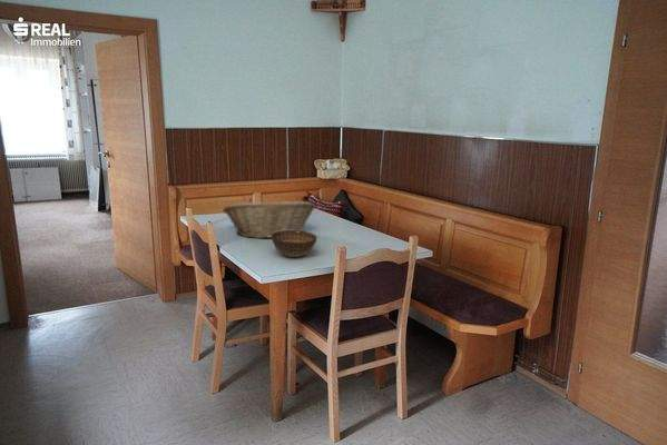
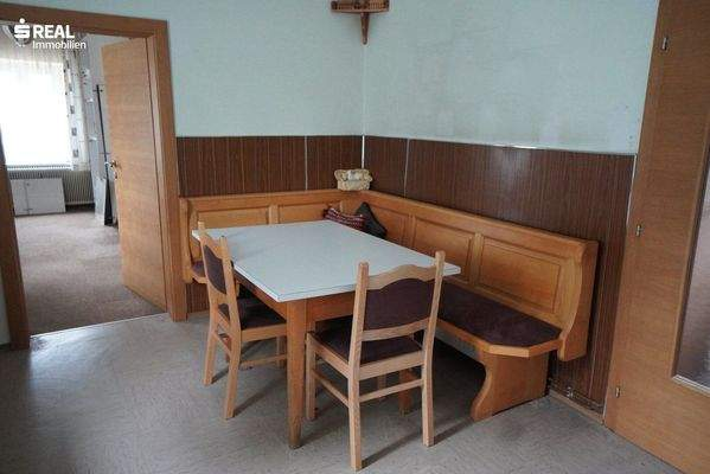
- bowl [271,230,318,258]
- fruit basket [222,199,316,239]
